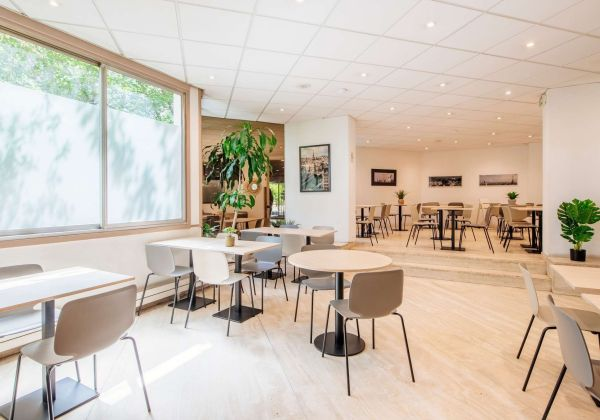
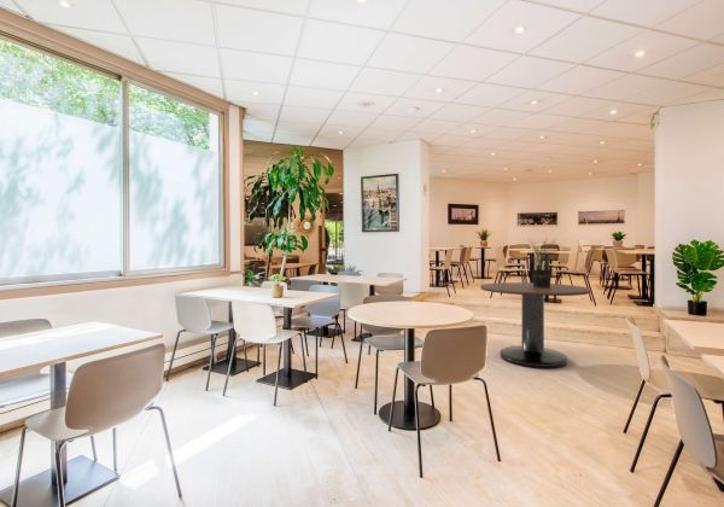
+ potted plant [527,237,557,289]
+ dining table [479,281,592,369]
